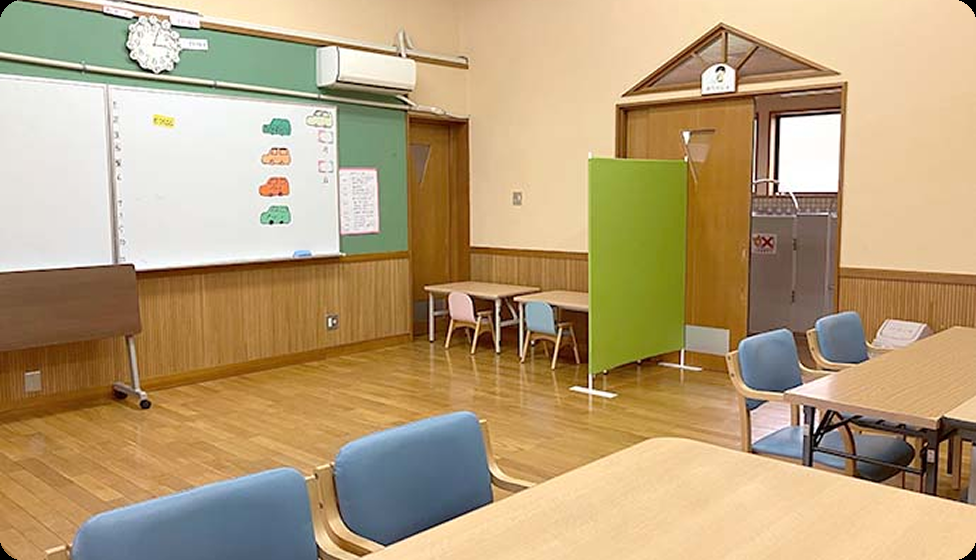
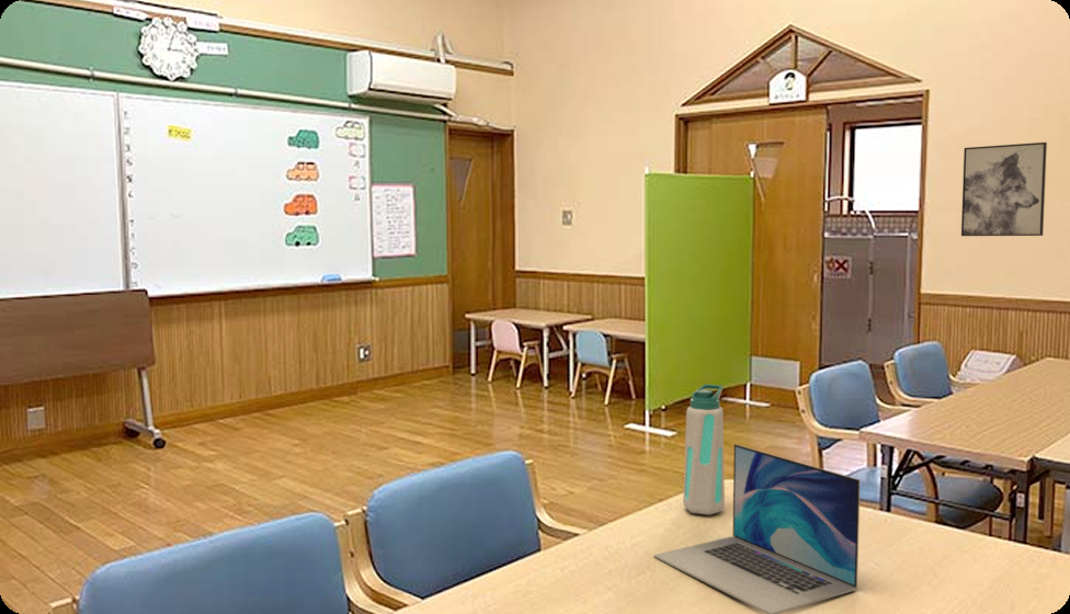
+ laptop [652,443,862,614]
+ water bottle [682,383,726,516]
+ wall art [960,141,1048,237]
